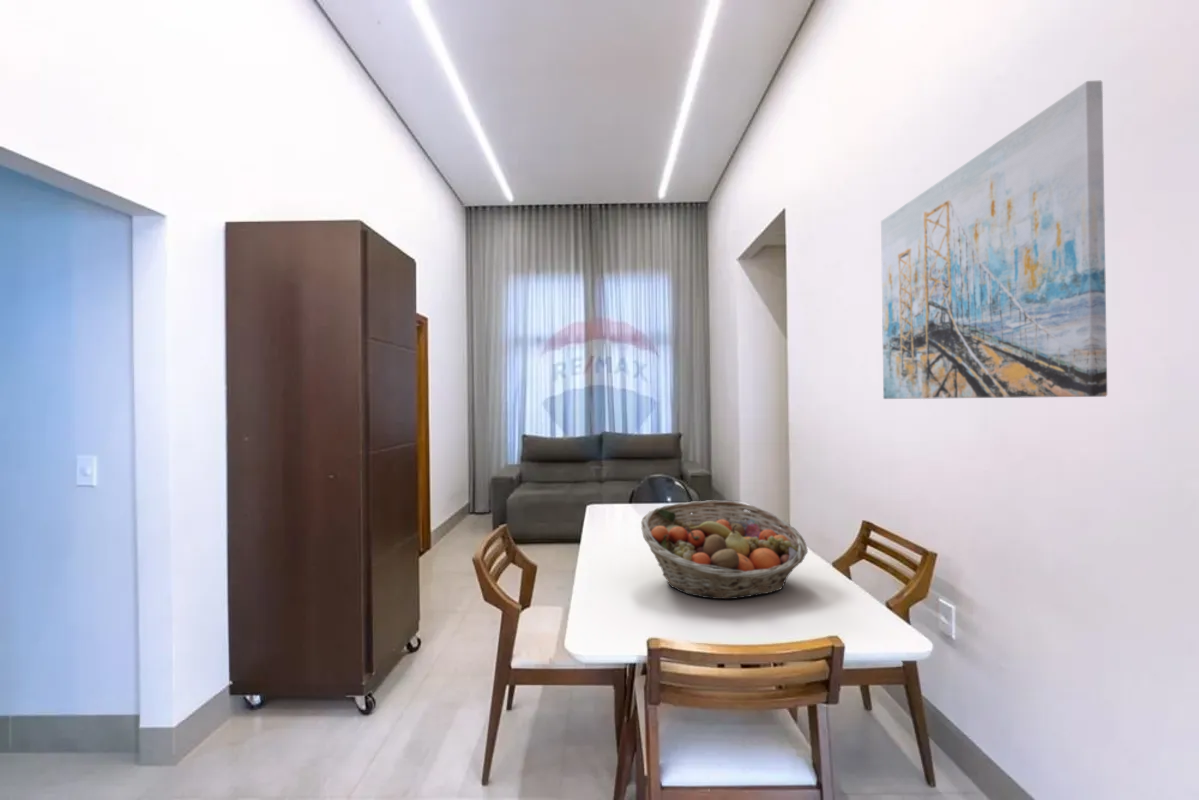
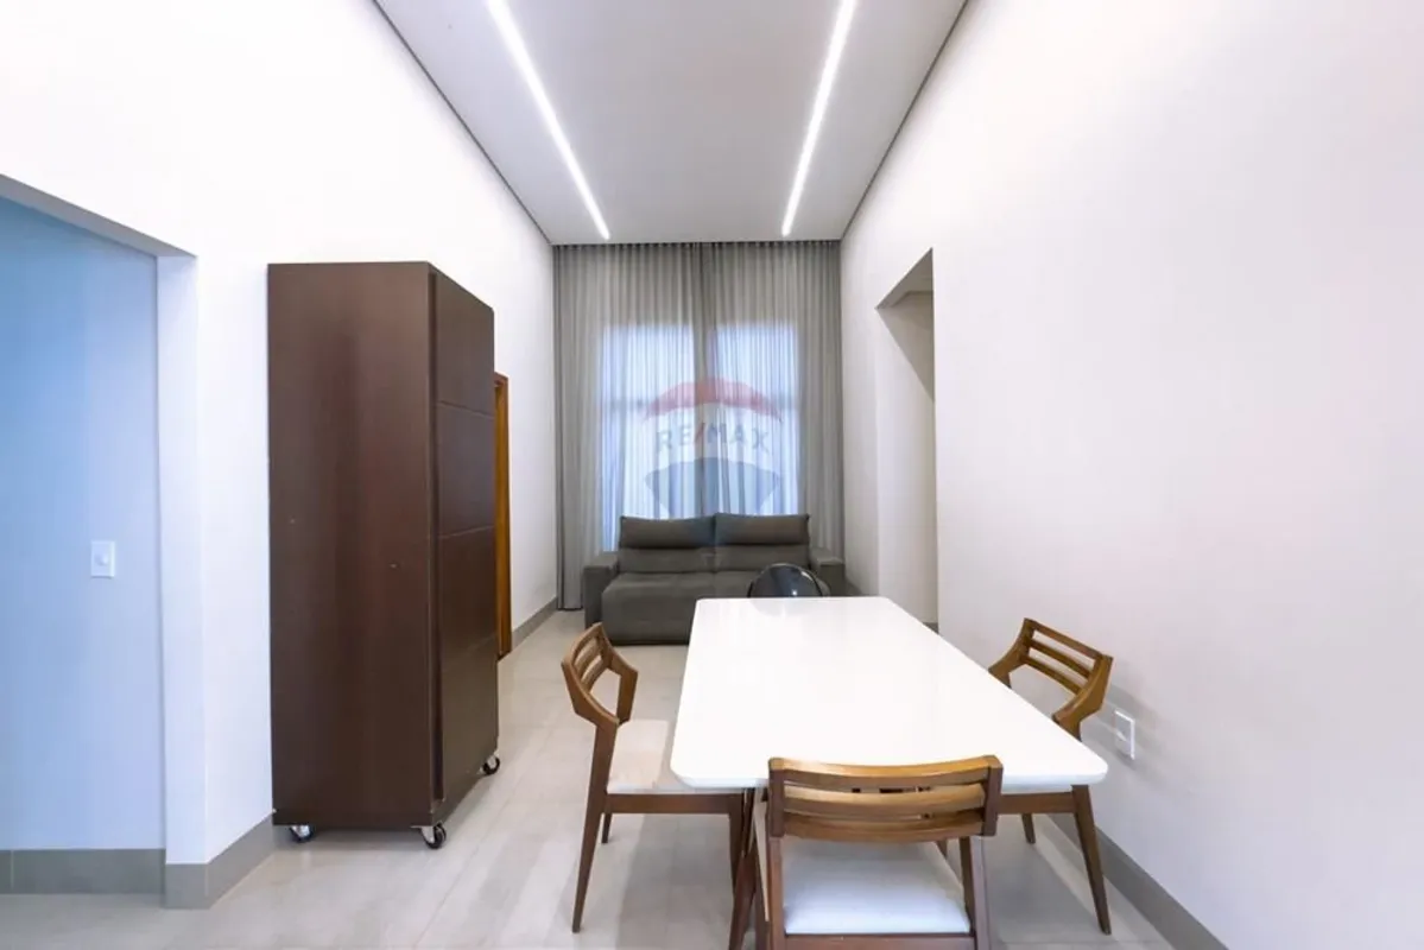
- fruit basket [640,499,809,600]
- wall art [880,80,1108,400]
